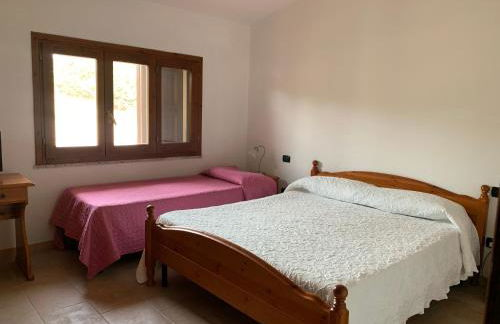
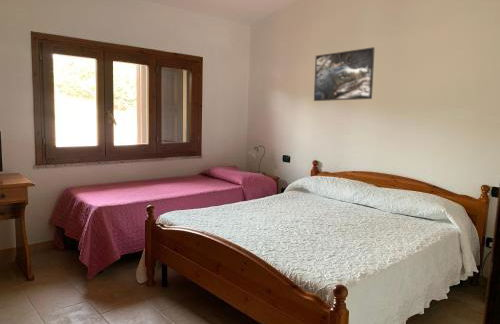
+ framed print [313,46,376,102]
